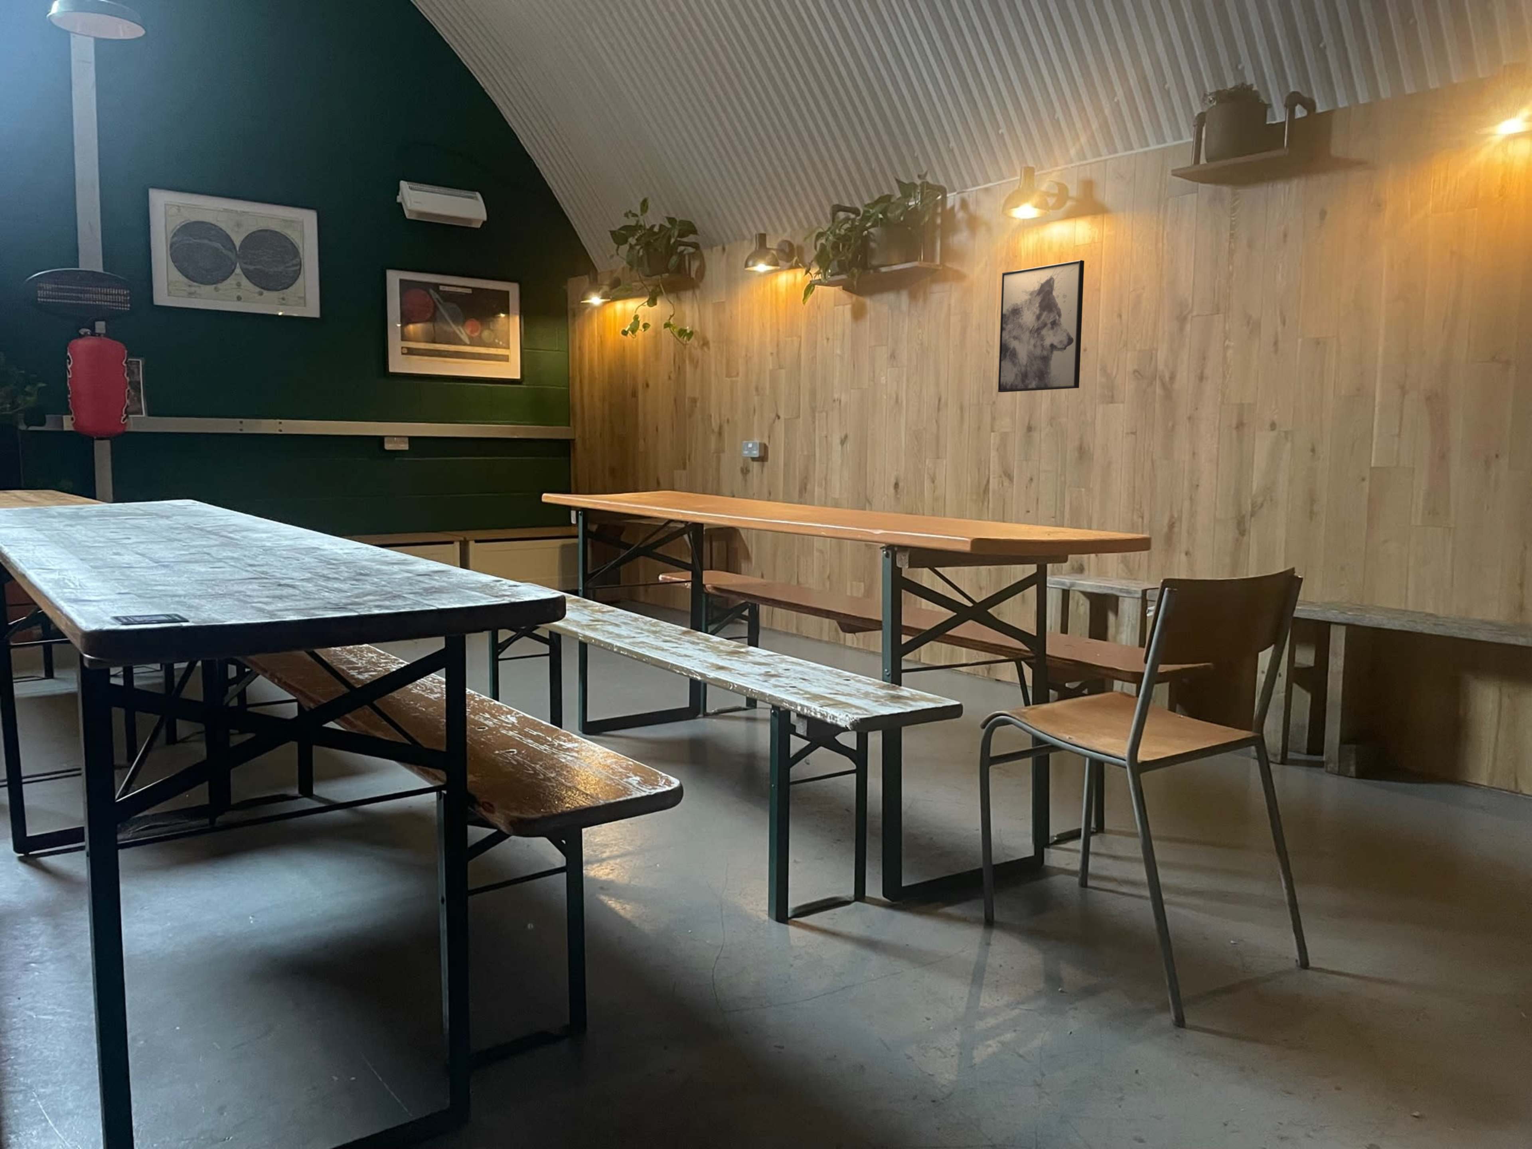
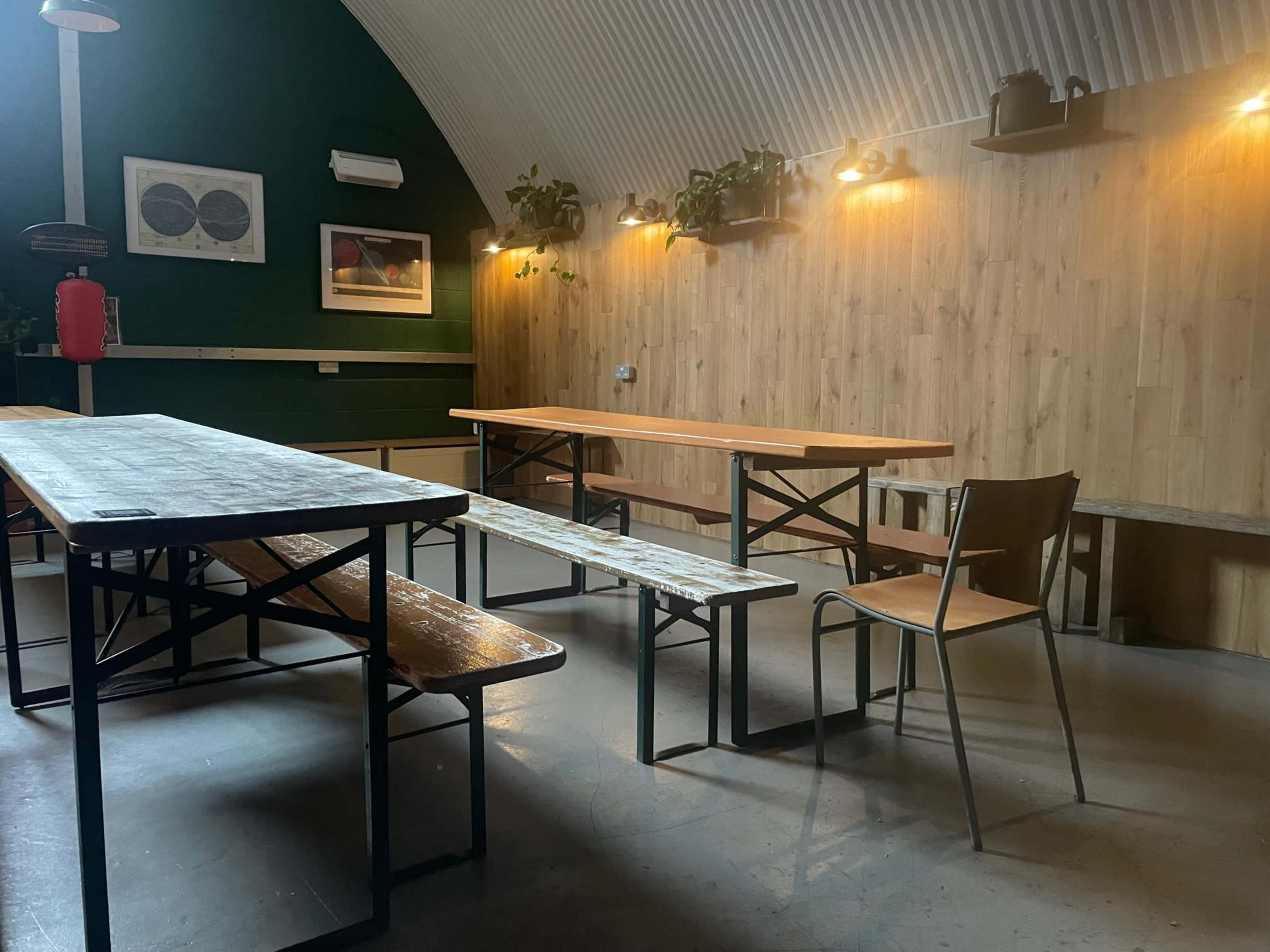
- wall art [998,259,1084,392]
